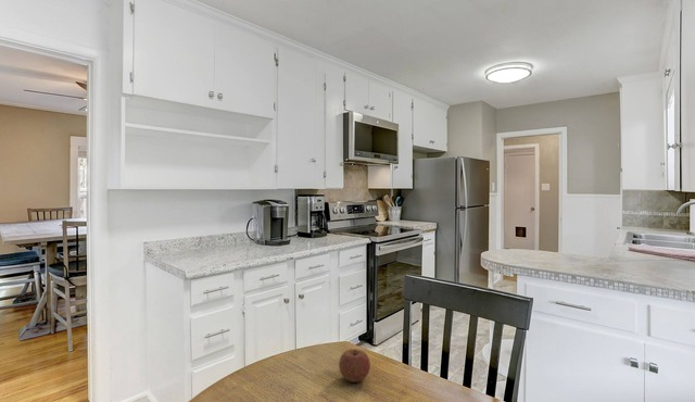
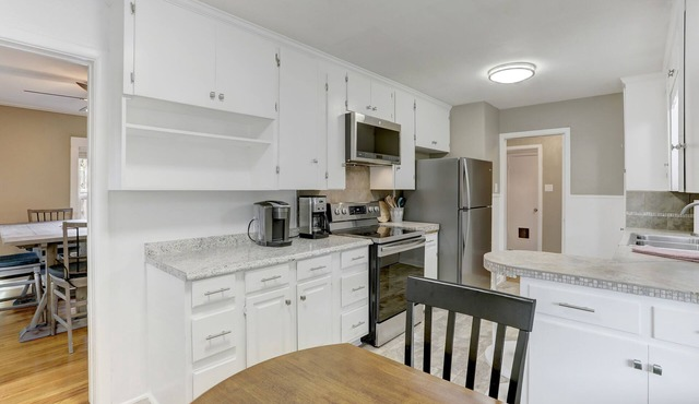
- apple [338,348,371,384]
